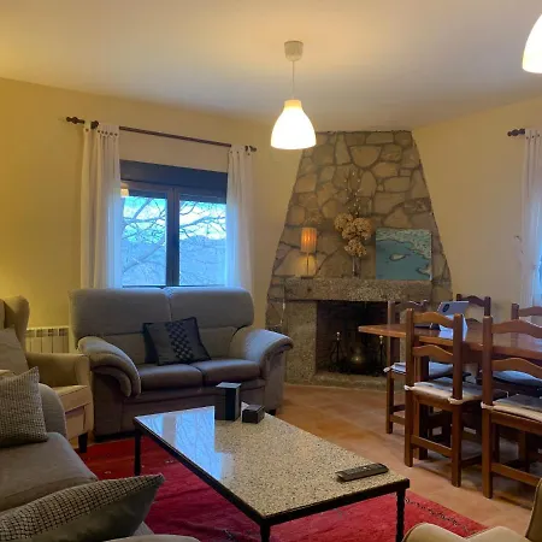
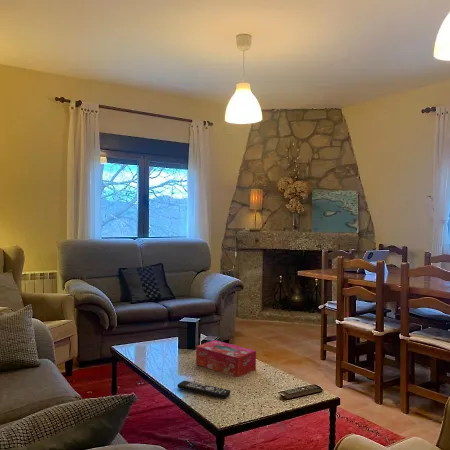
+ tissue box [195,339,257,378]
+ remote control [176,380,231,400]
